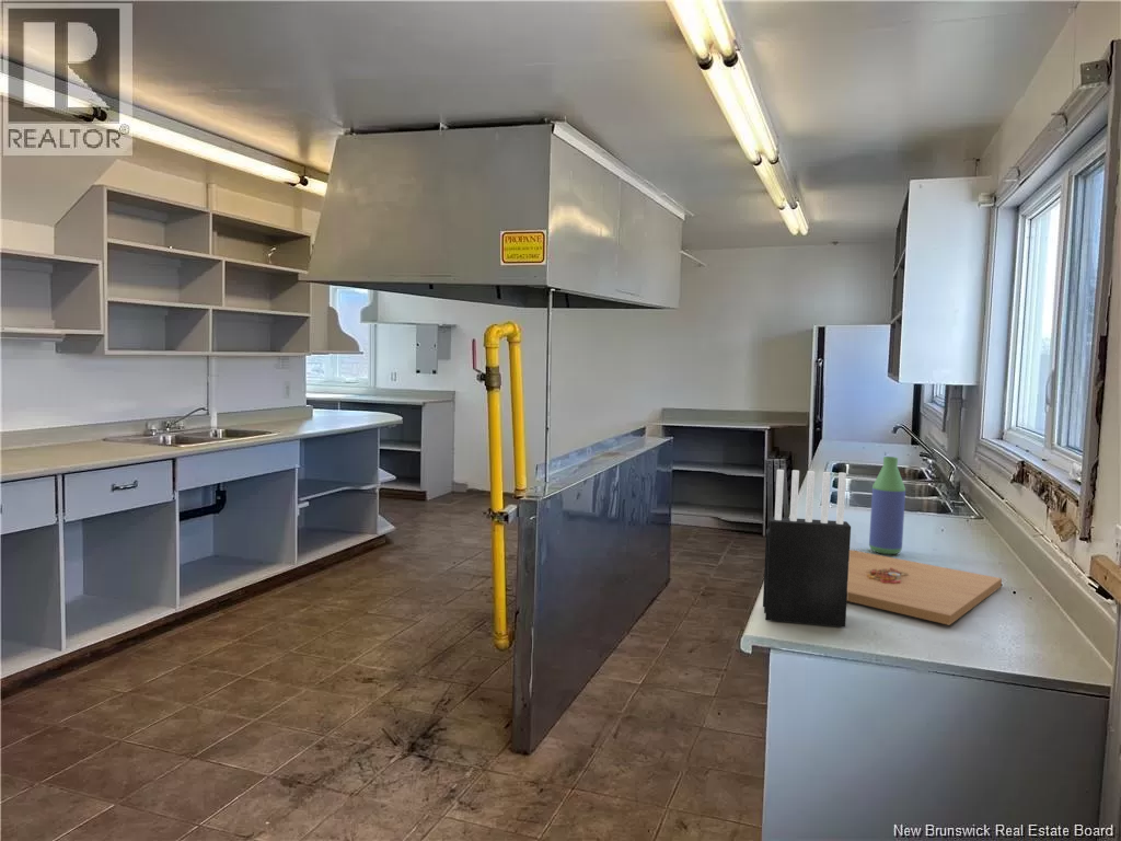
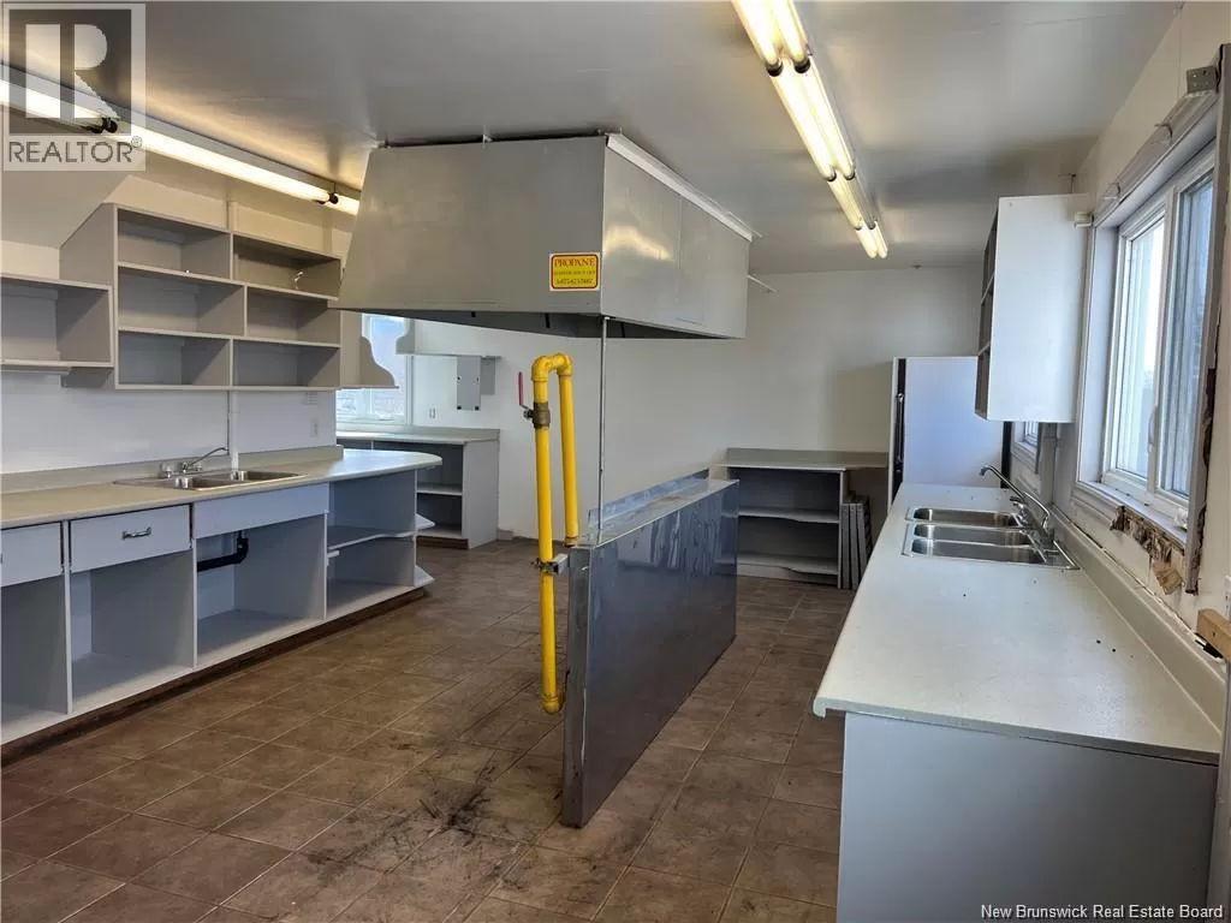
- knife block [762,469,852,629]
- platter [846,549,1003,626]
- bottle [868,456,906,555]
